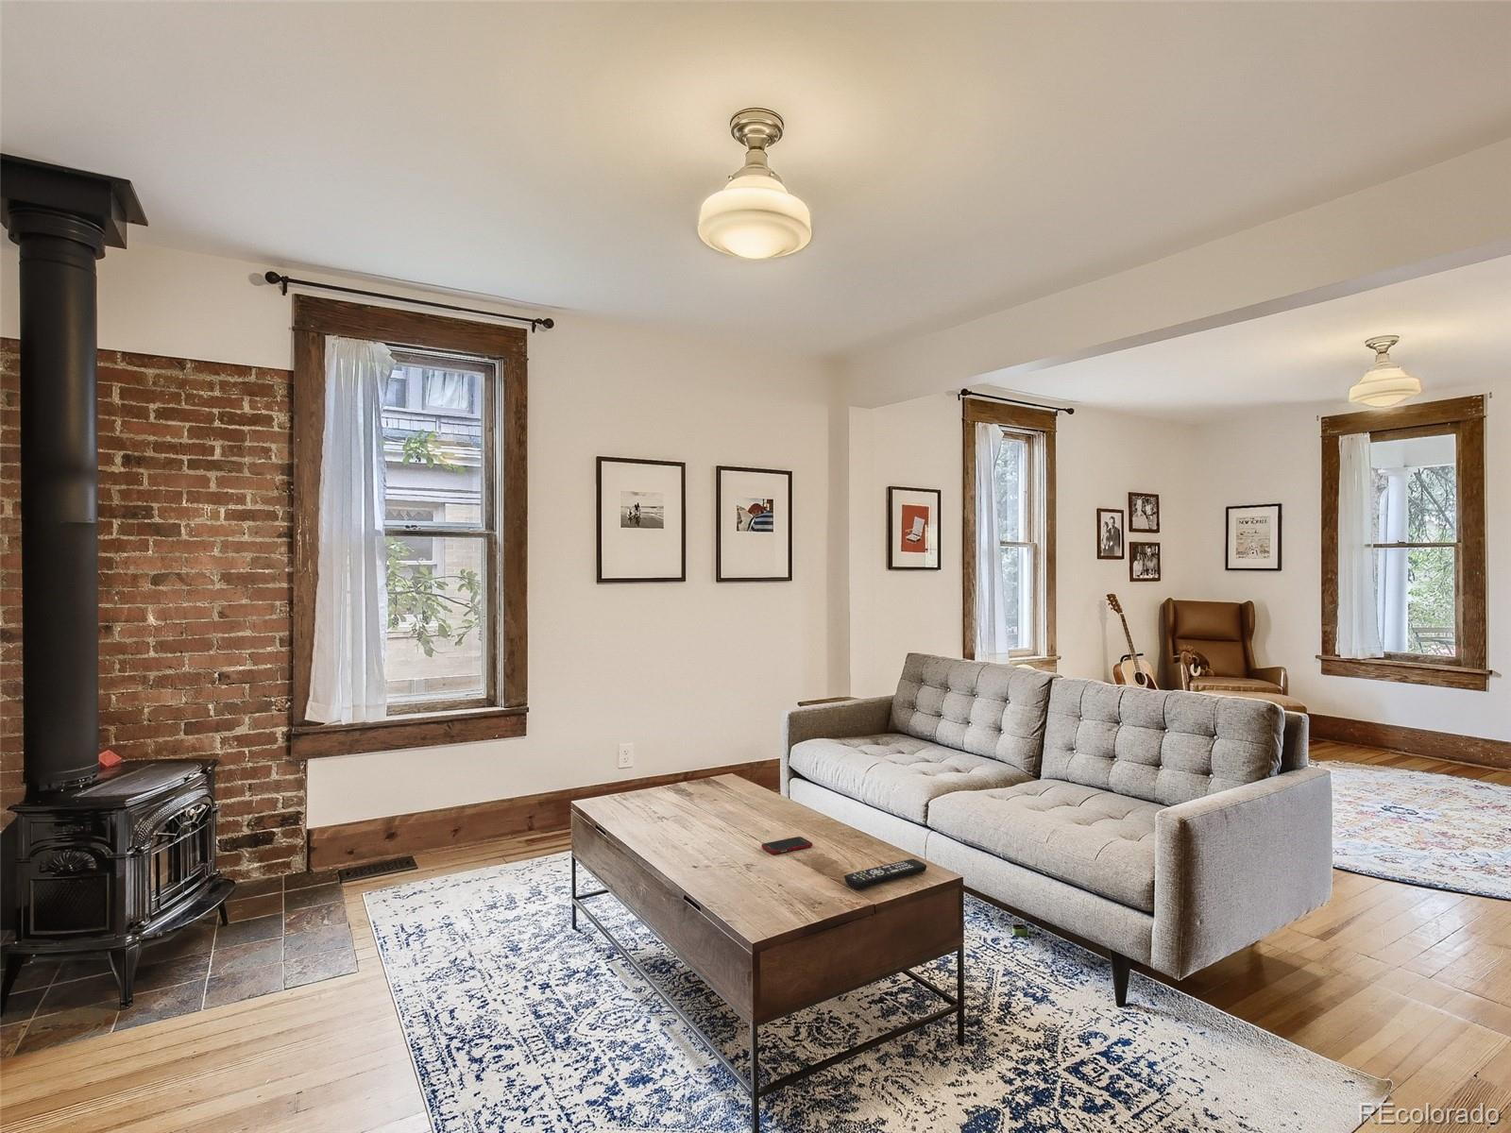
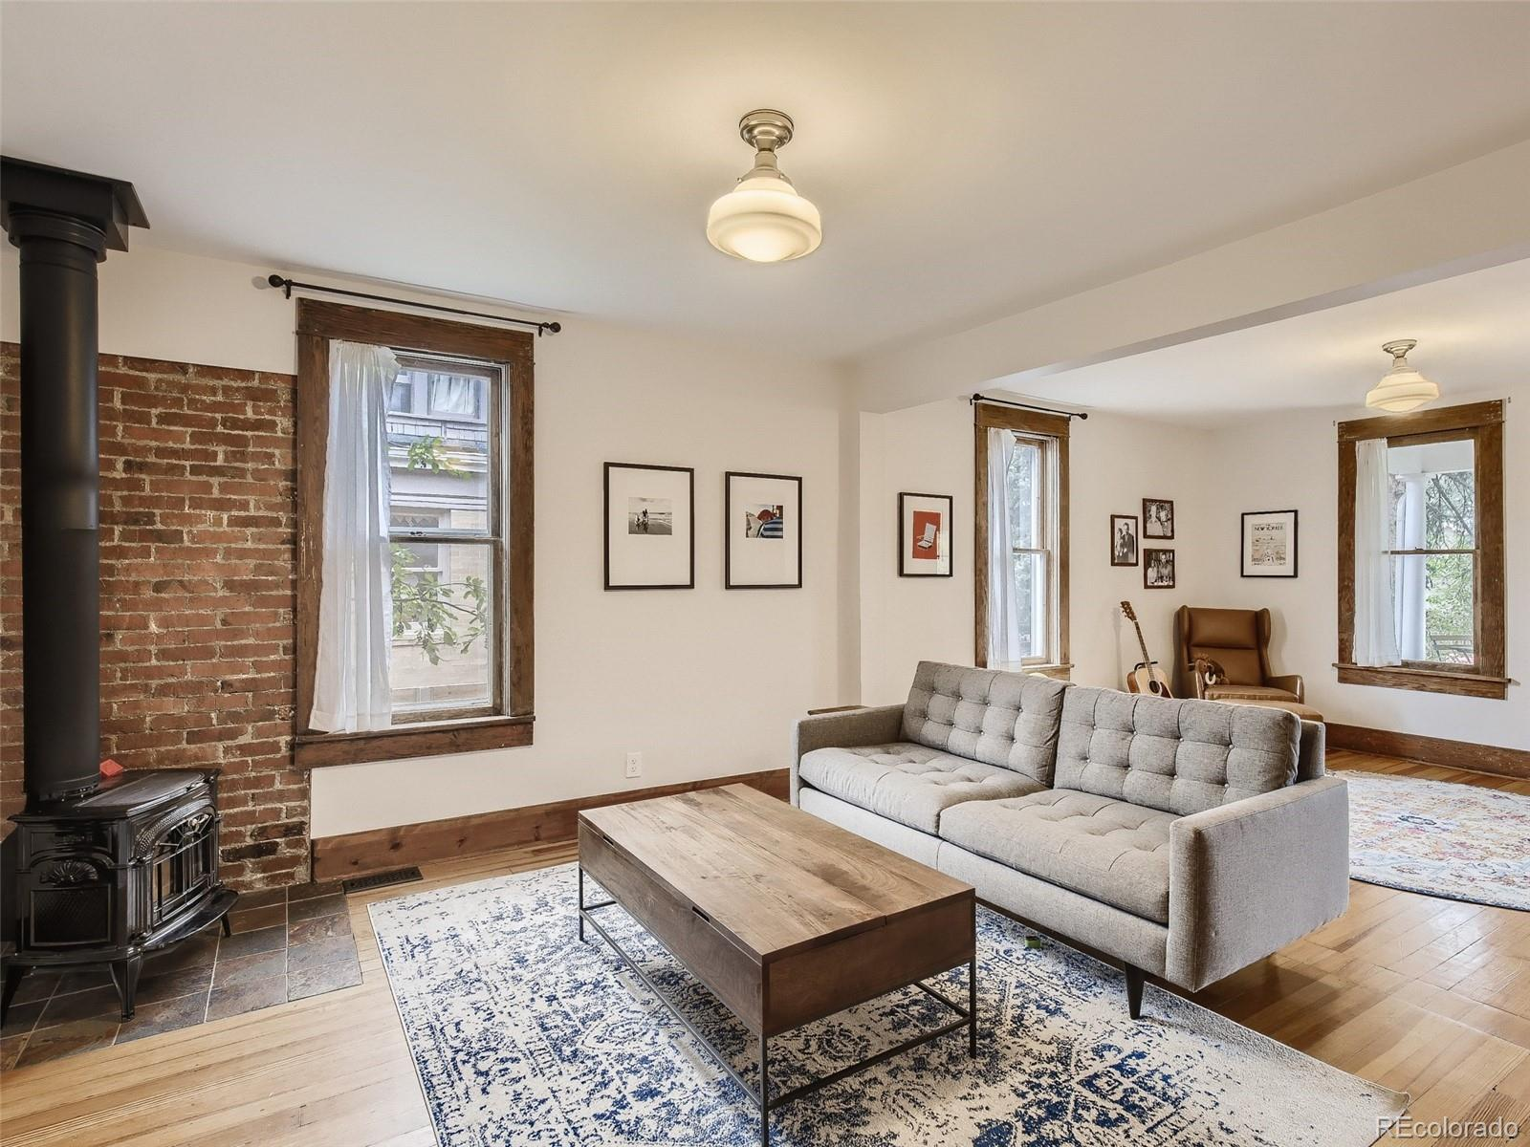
- remote control [844,858,927,889]
- cell phone [760,835,813,856]
